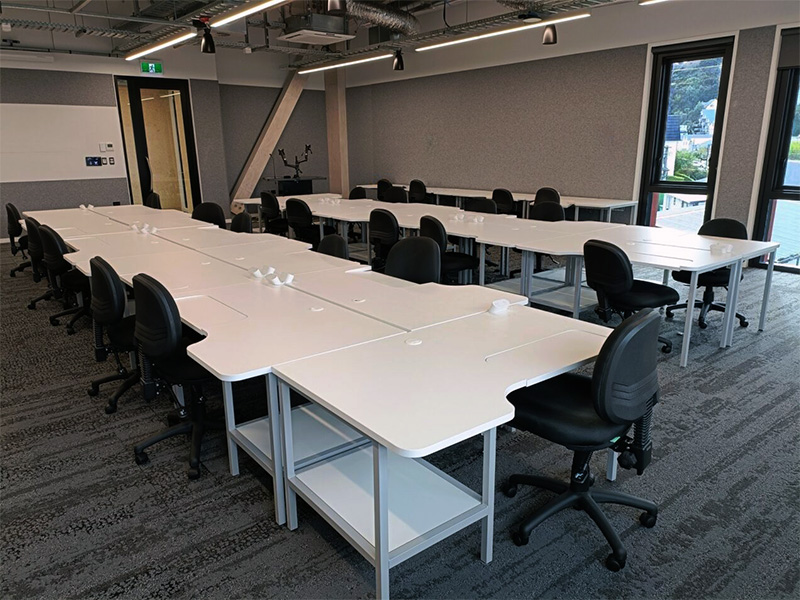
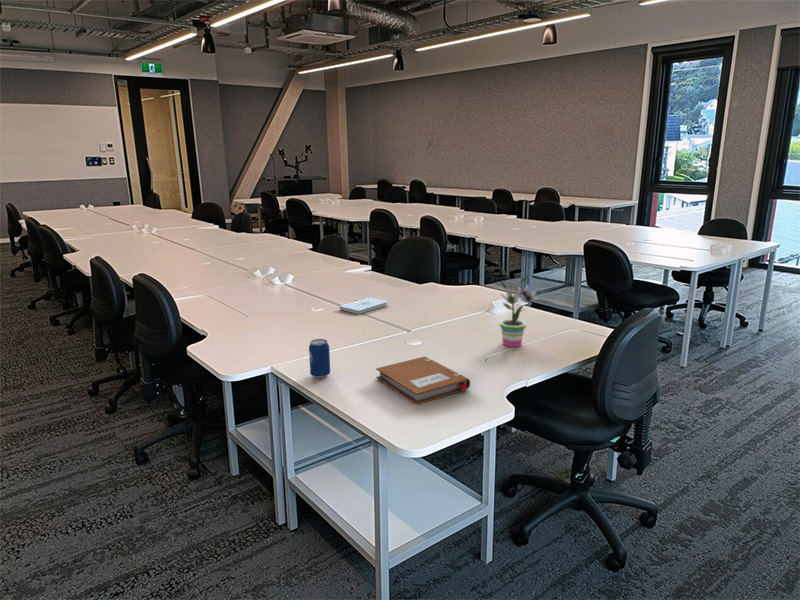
+ notebook [375,356,471,405]
+ beverage can [308,338,331,379]
+ potted plant [499,267,540,348]
+ notepad [339,296,388,315]
